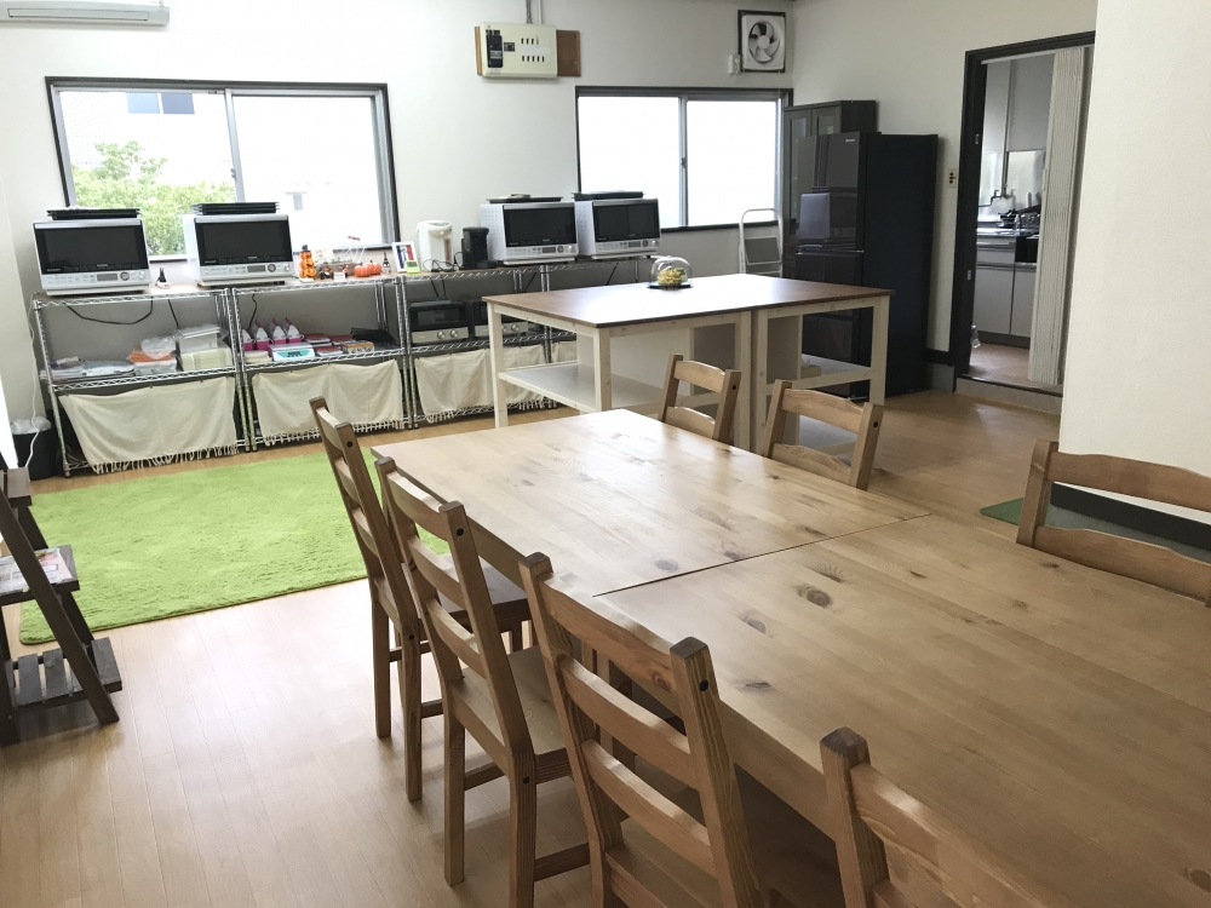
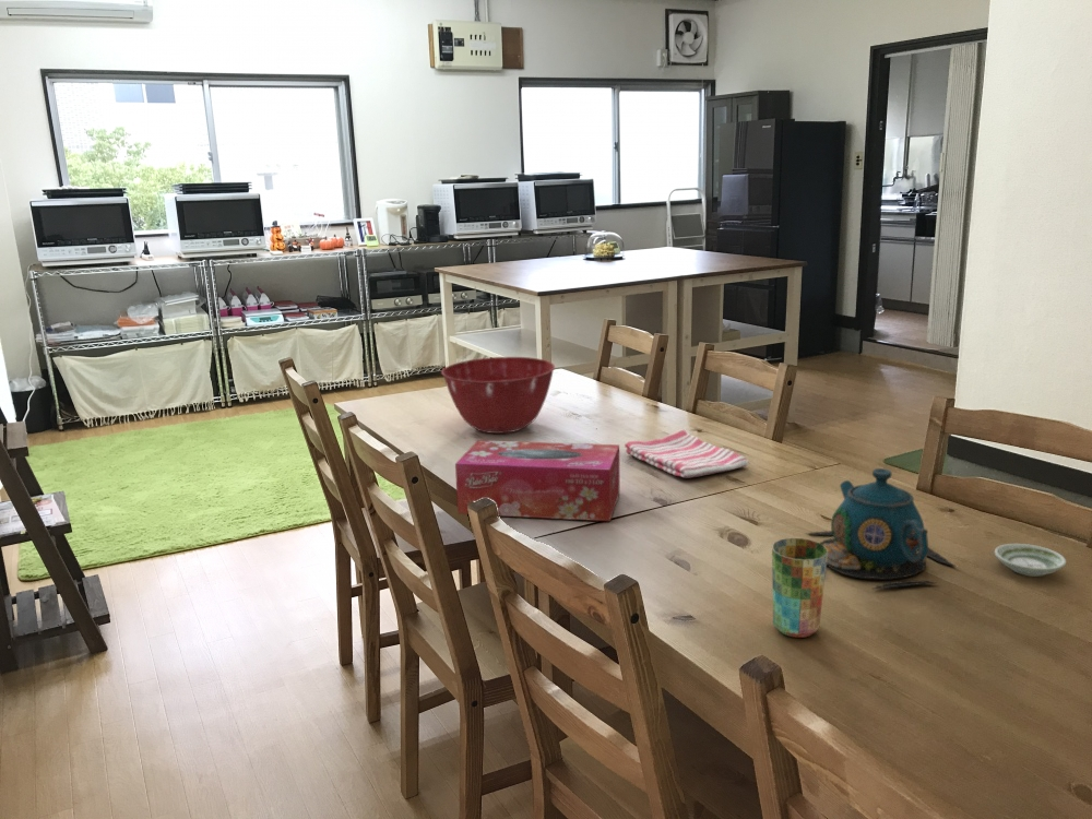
+ cup [771,537,828,639]
+ dish towel [624,429,749,478]
+ teapot [803,467,956,591]
+ mixing bowl [440,356,556,435]
+ saucer [994,543,1067,578]
+ tissue box [454,439,621,522]
